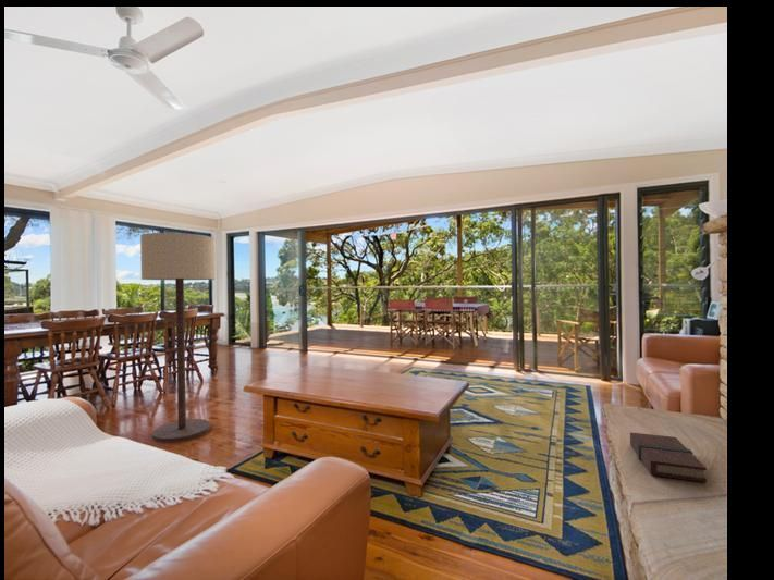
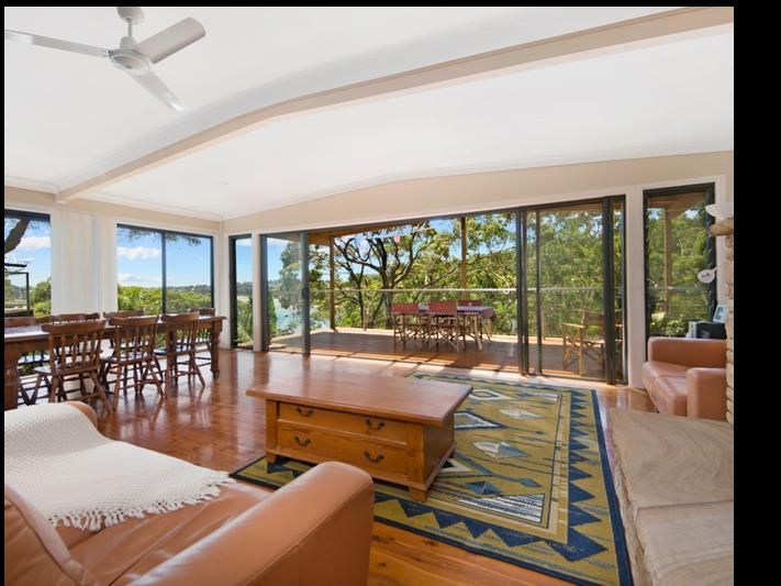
- floor lamp [139,232,217,444]
- book [629,431,708,483]
